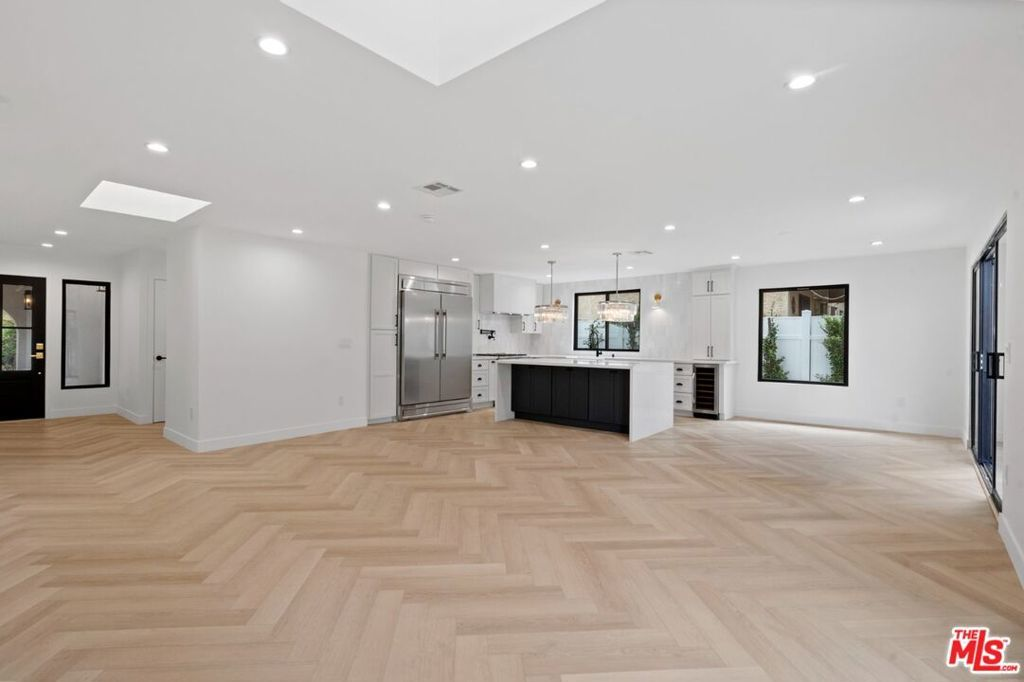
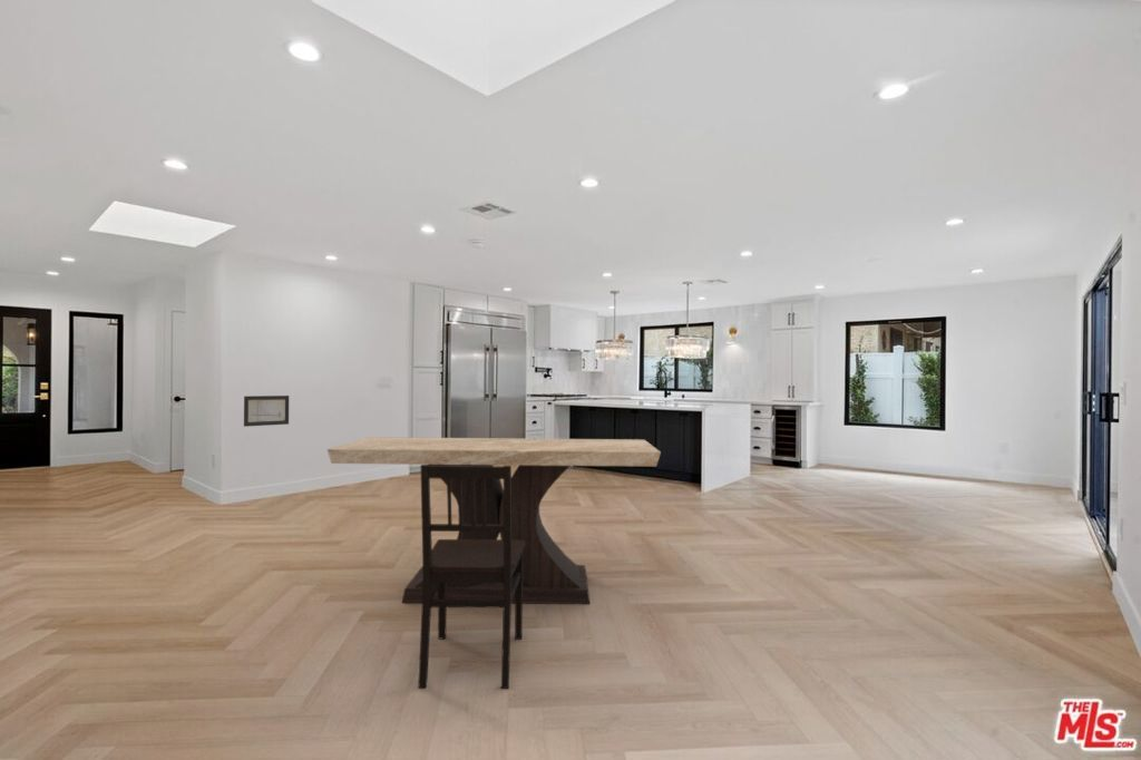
+ wall art [243,394,290,428]
+ dining chair [417,465,525,690]
+ table [326,436,662,605]
